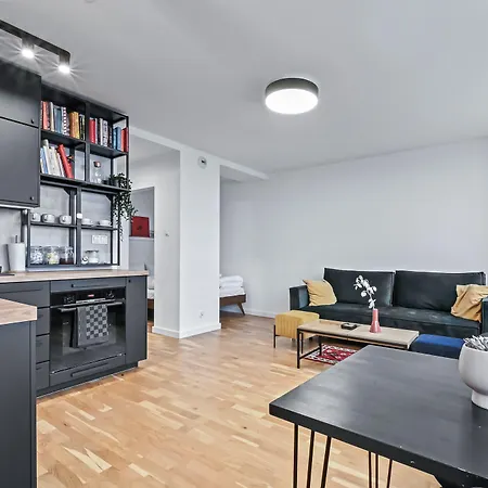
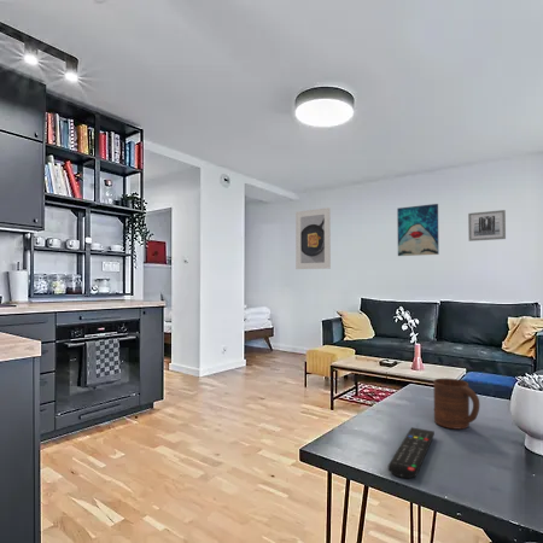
+ wall art [396,203,440,257]
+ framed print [294,206,332,270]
+ remote control [387,426,436,480]
+ wall art [467,209,507,243]
+ cup [433,378,480,430]
